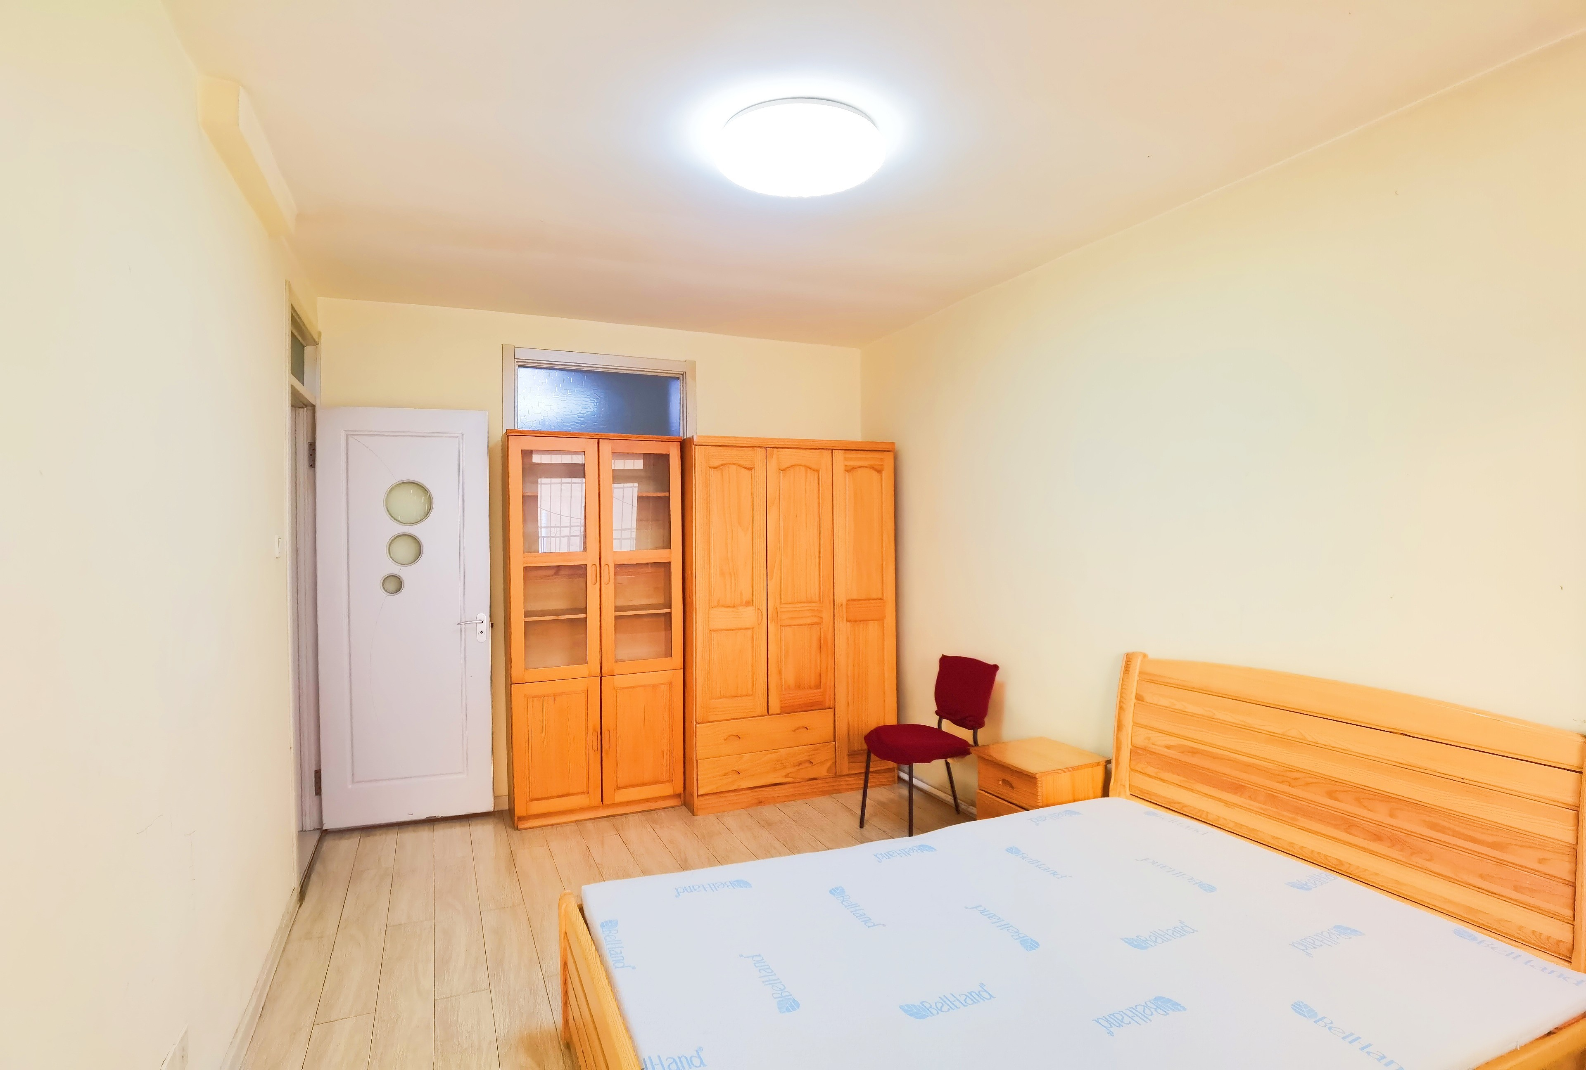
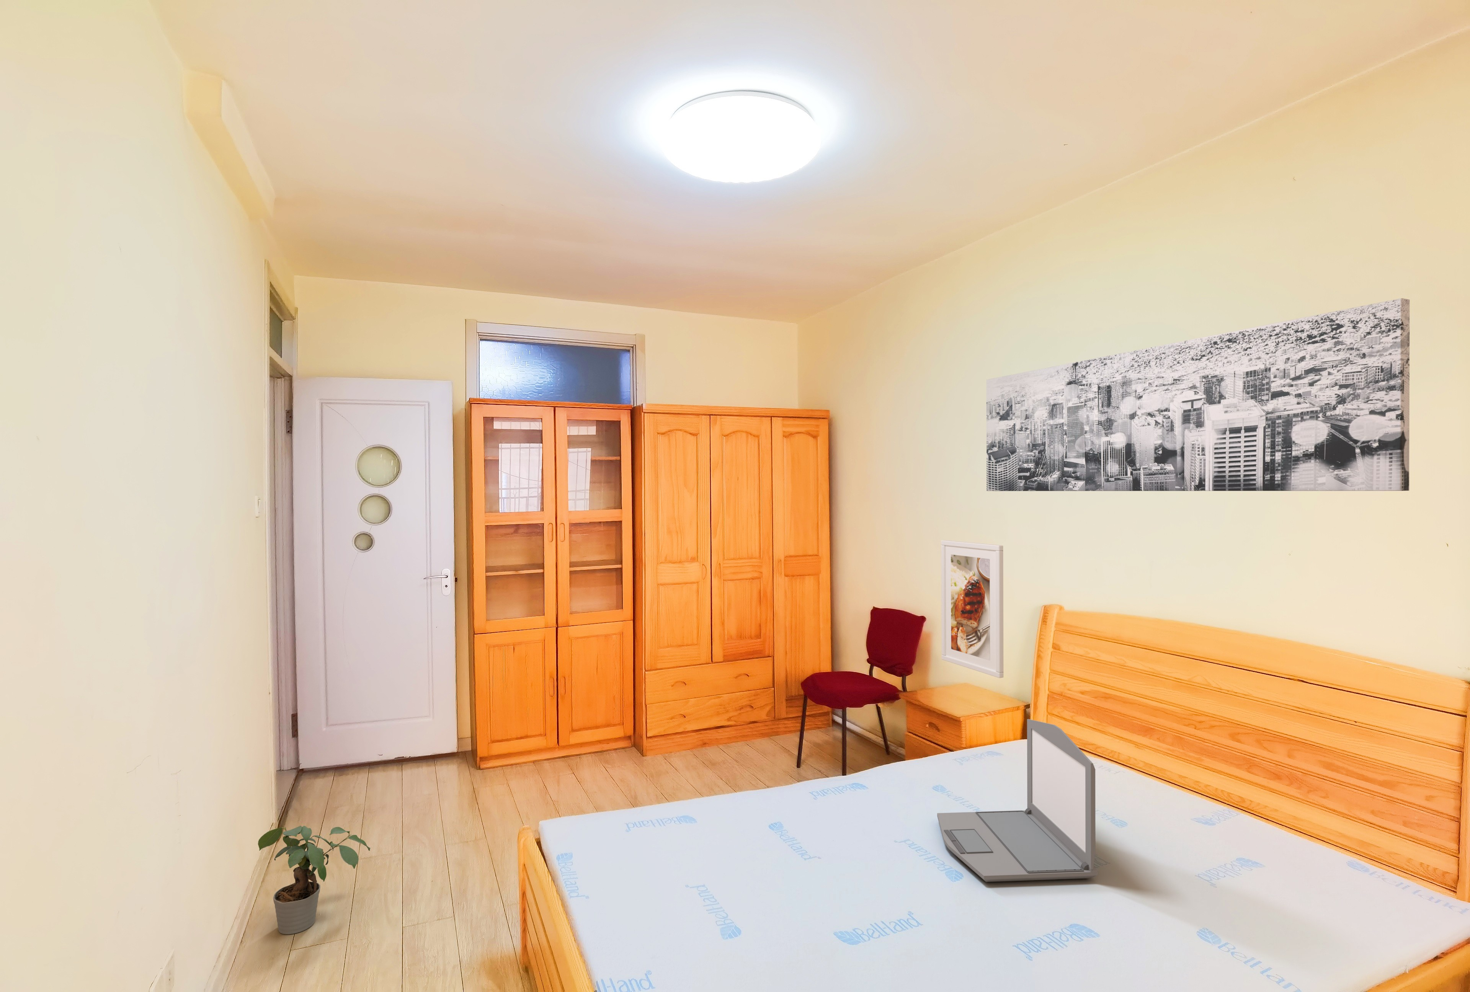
+ laptop [936,719,1098,882]
+ wall art [986,298,1410,492]
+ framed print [941,539,1004,679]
+ potted plant [258,826,371,934]
